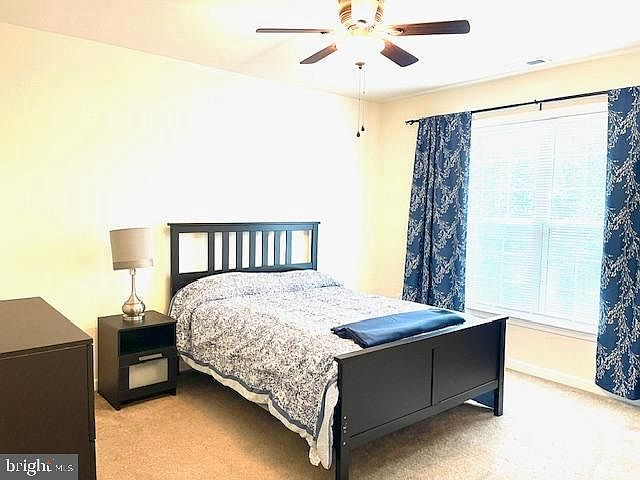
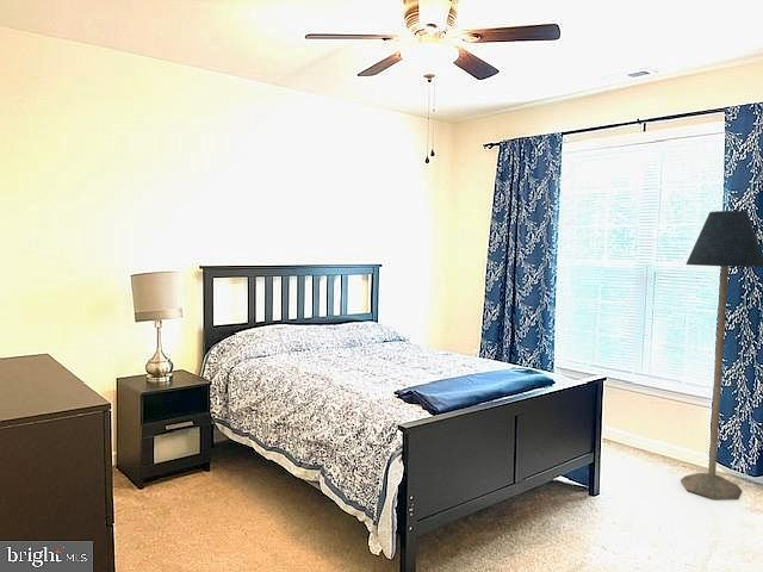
+ floor lamp [680,210,763,500]
